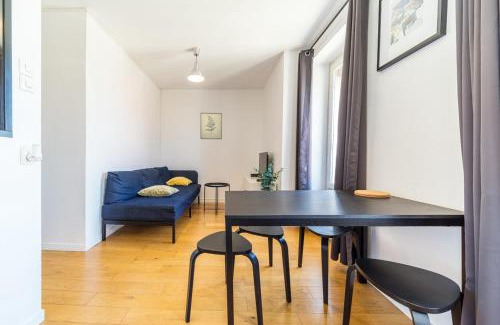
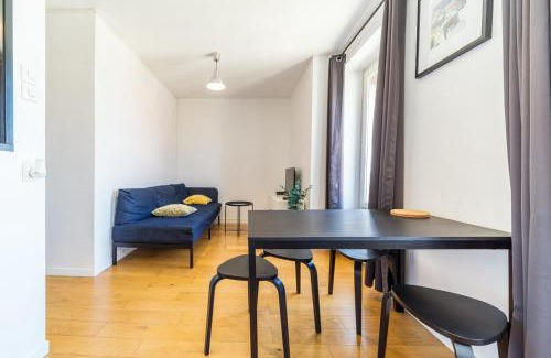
- wall art [199,112,223,140]
